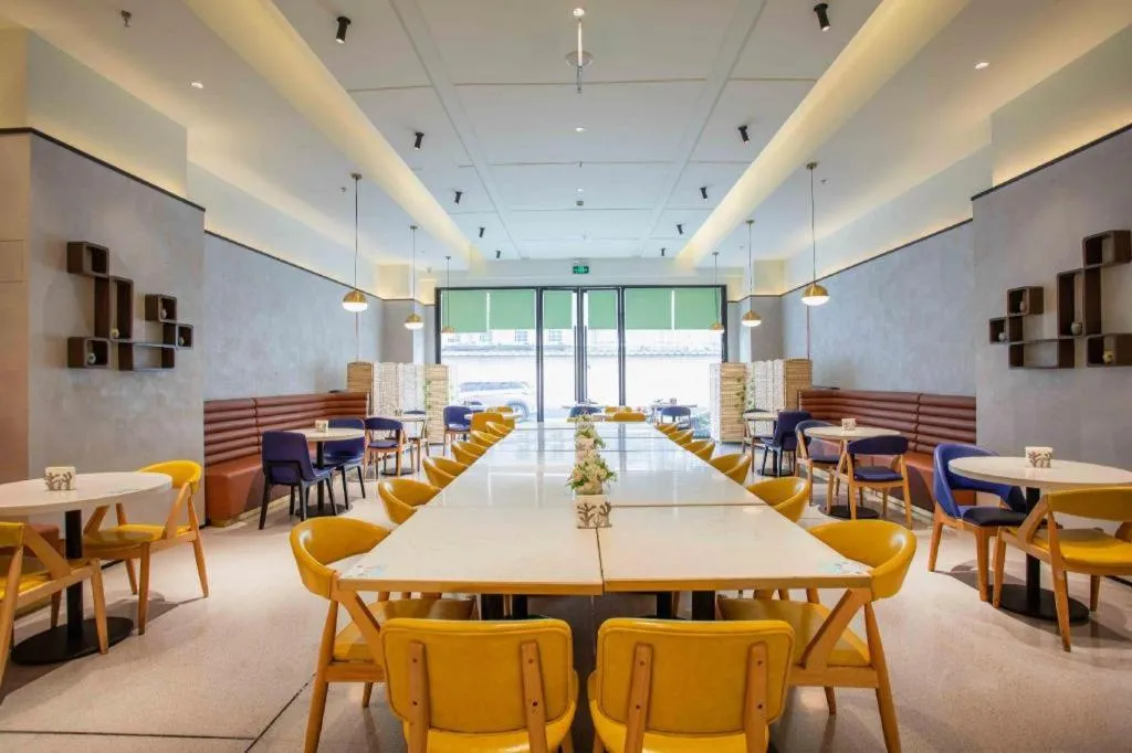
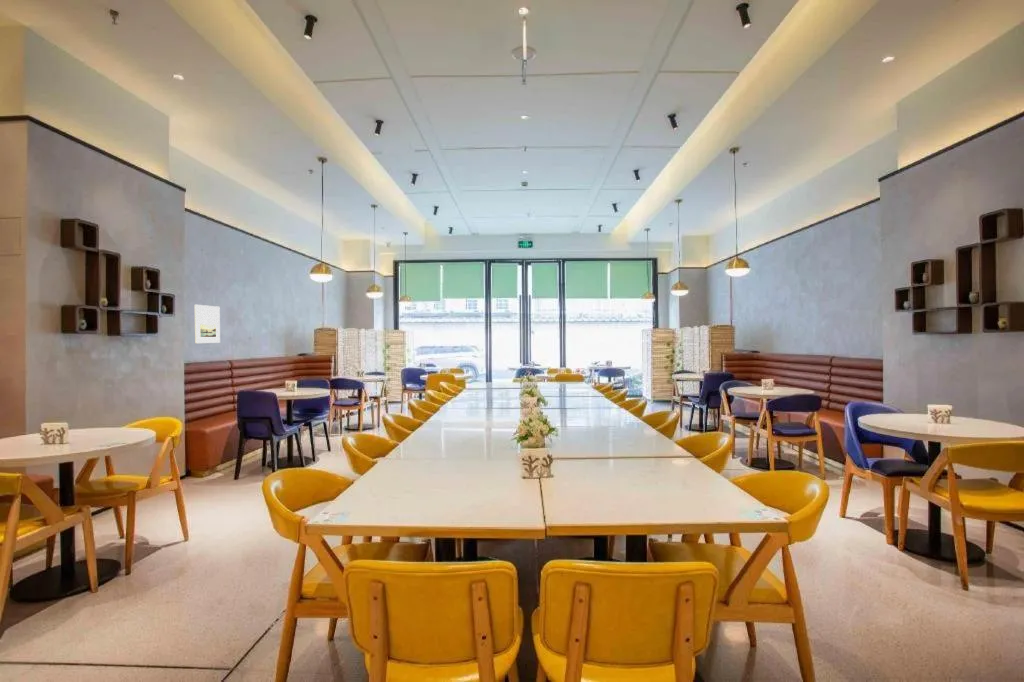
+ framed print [194,304,221,344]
